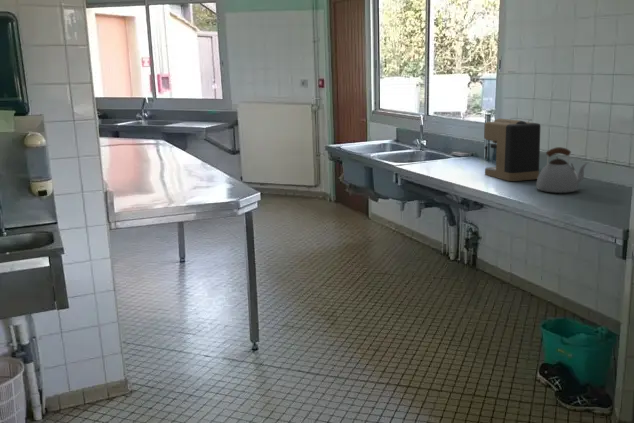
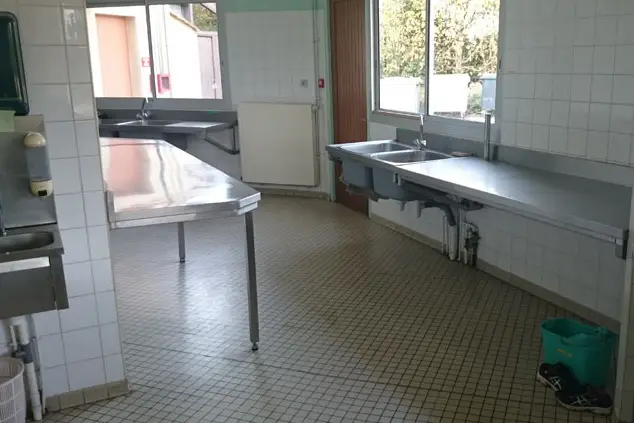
- coffee maker [483,117,542,182]
- kettle [535,146,589,194]
